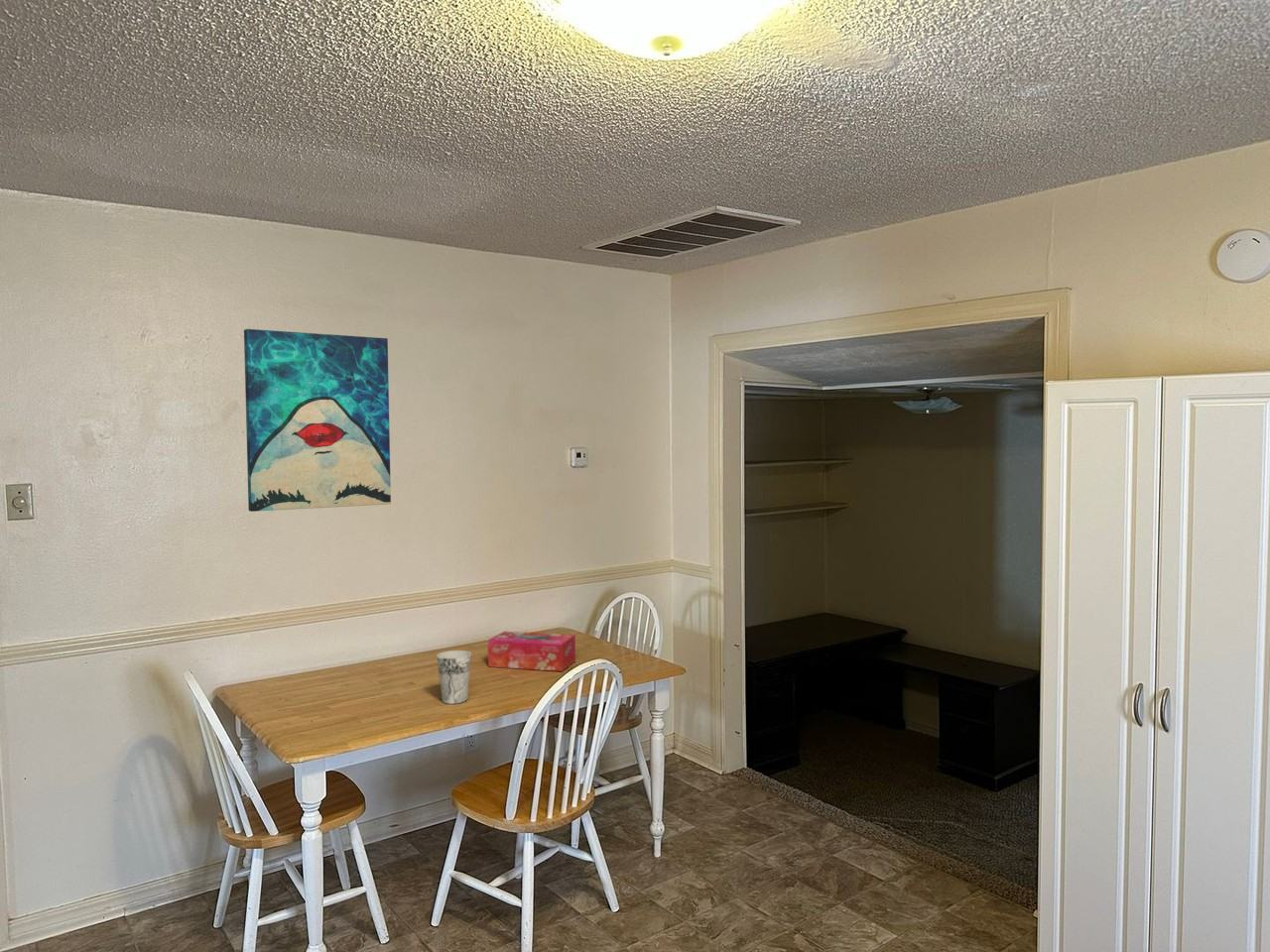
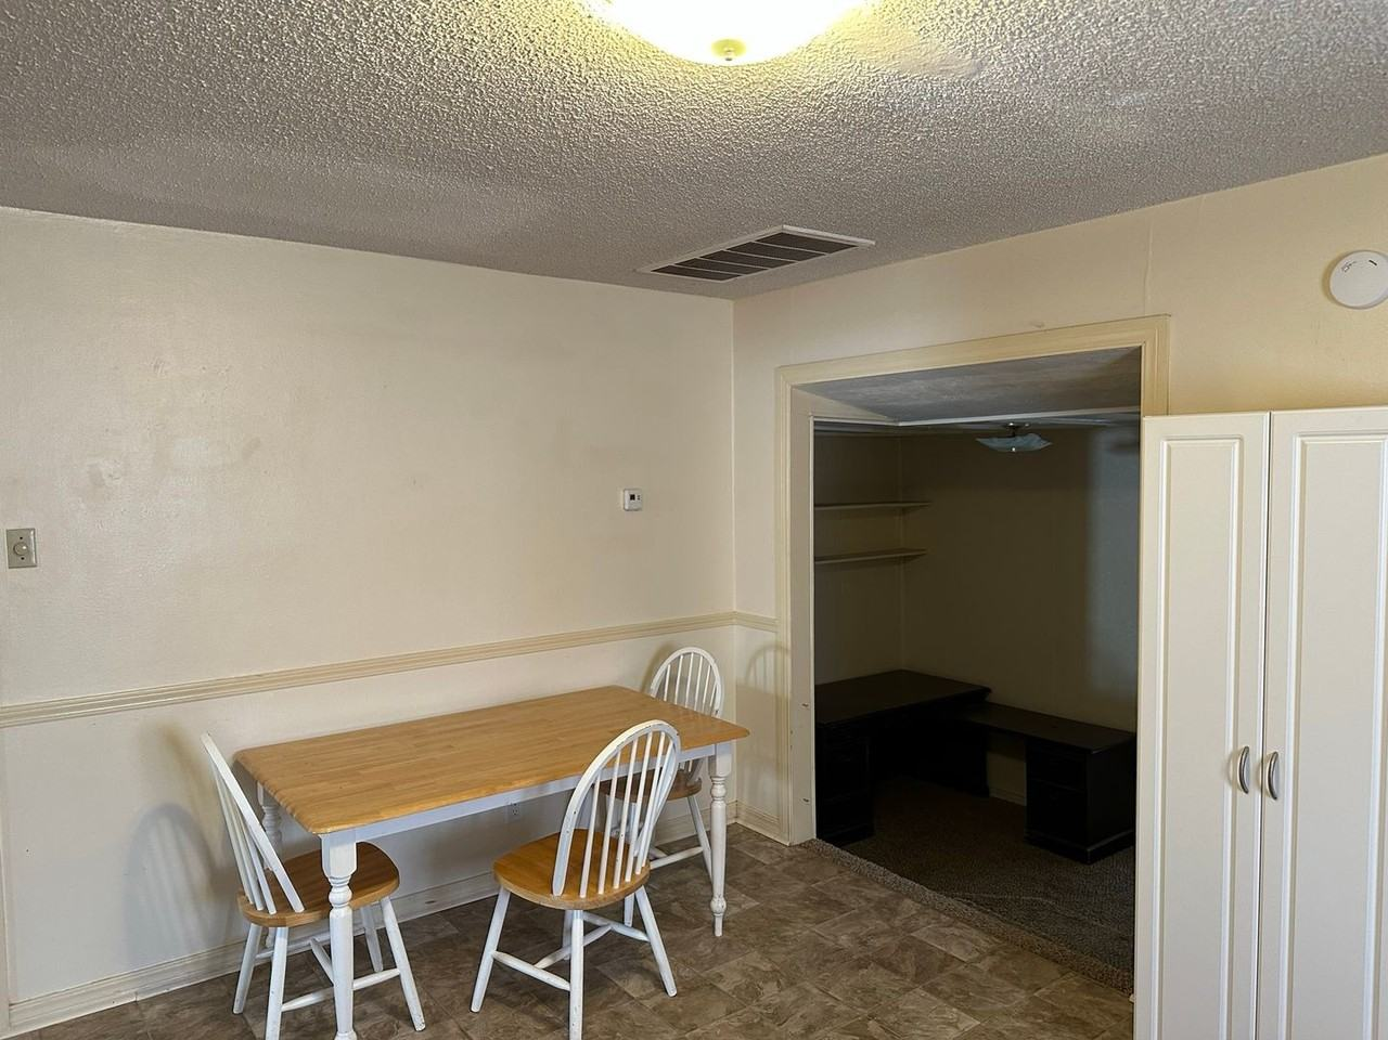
- tissue box [487,631,576,672]
- wall art [243,328,392,513]
- cup [436,650,472,705]
